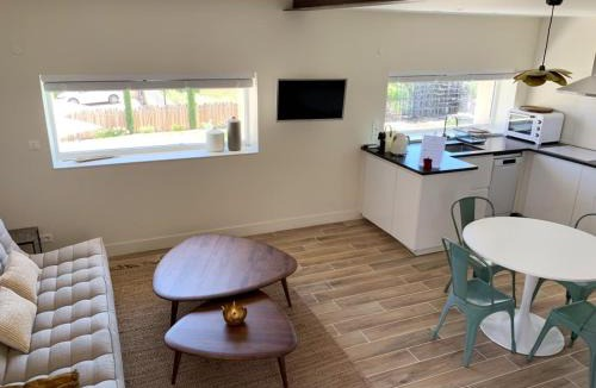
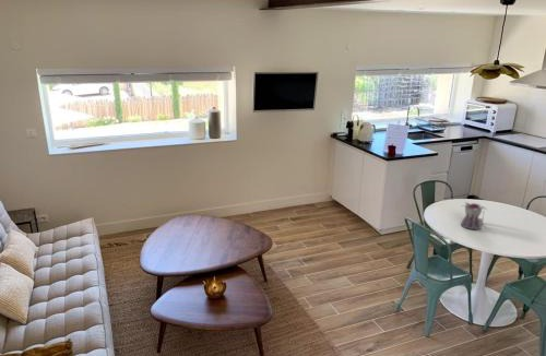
+ teapot [460,201,487,230]
